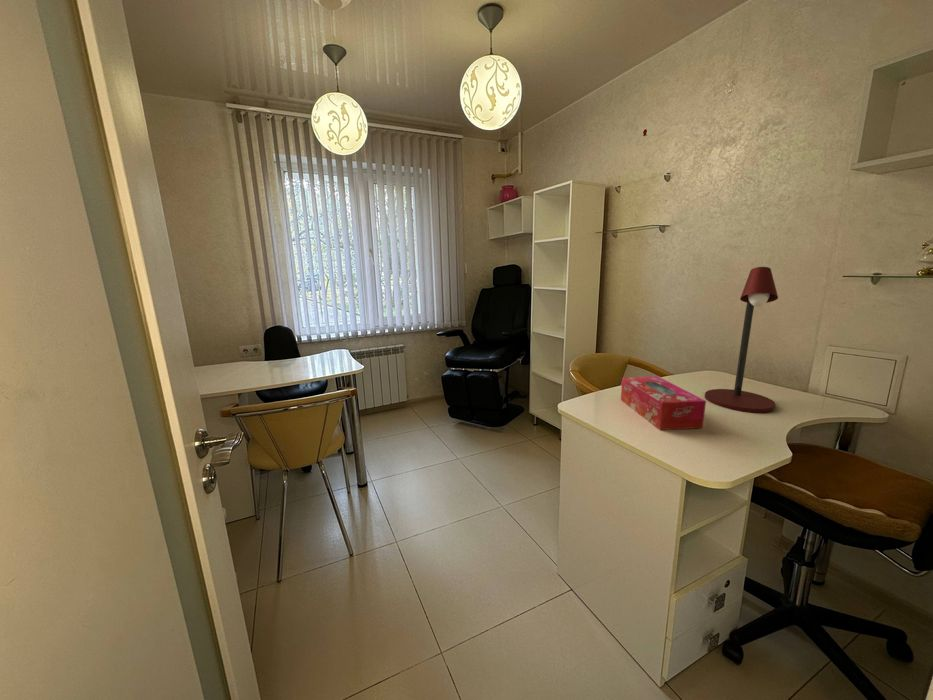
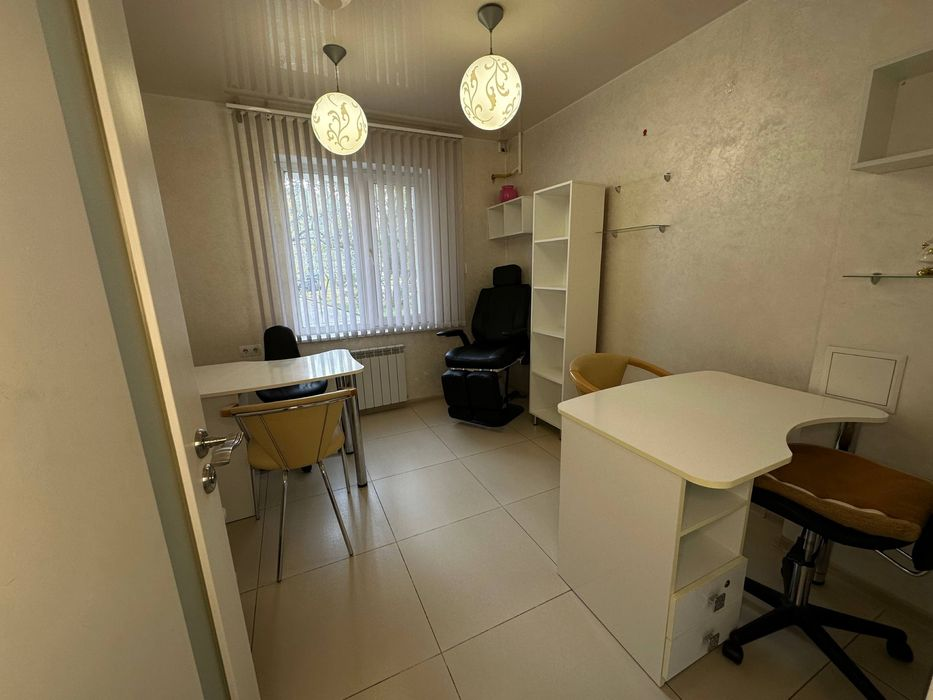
- tissue box [620,375,707,431]
- desk lamp [704,266,779,414]
